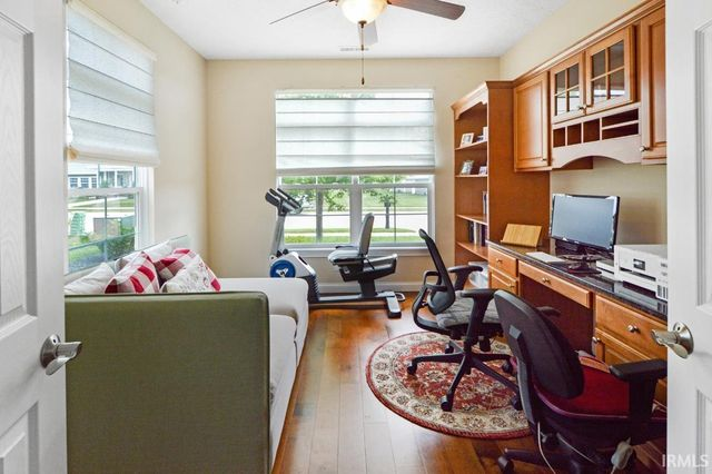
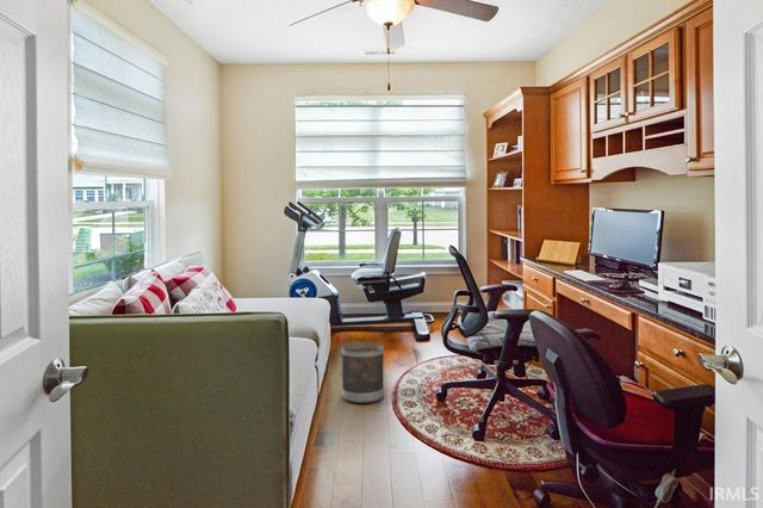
+ wastebasket [340,342,385,404]
